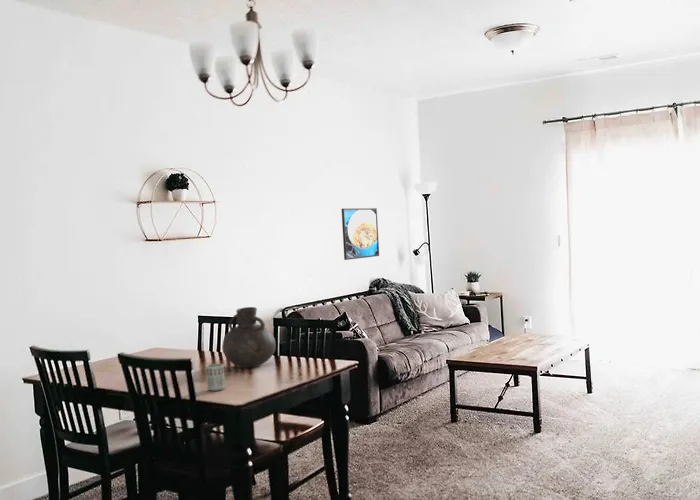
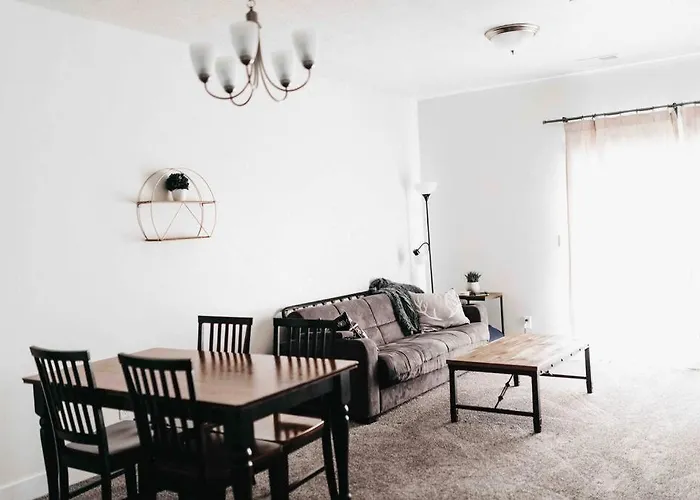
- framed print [341,207,380,261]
- vase [221,306,277,369]
- cup [205,363,226,392]
